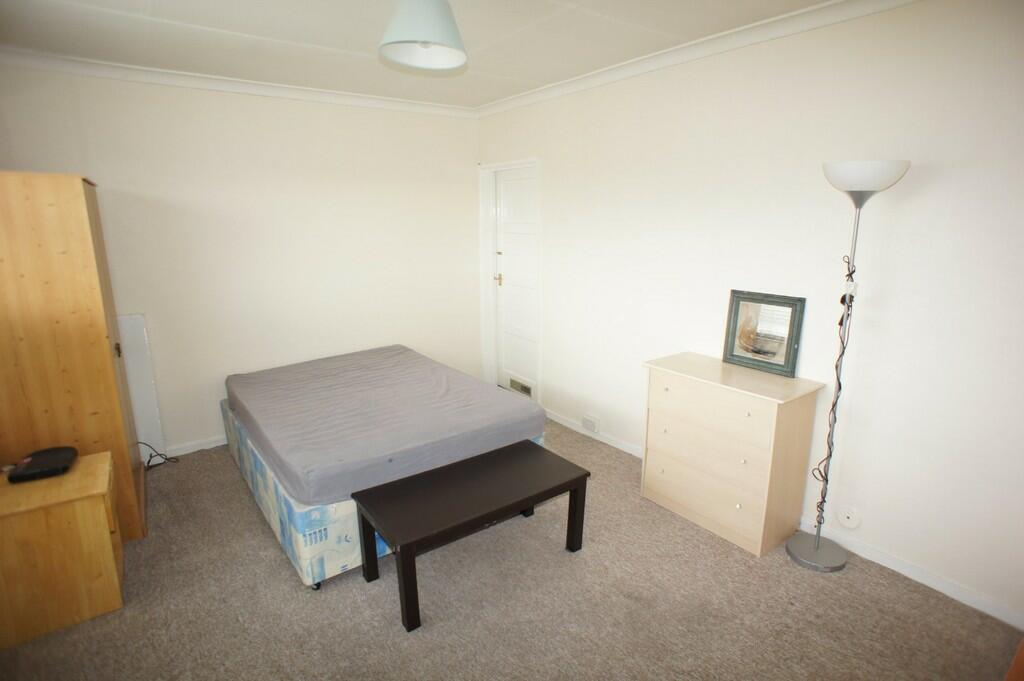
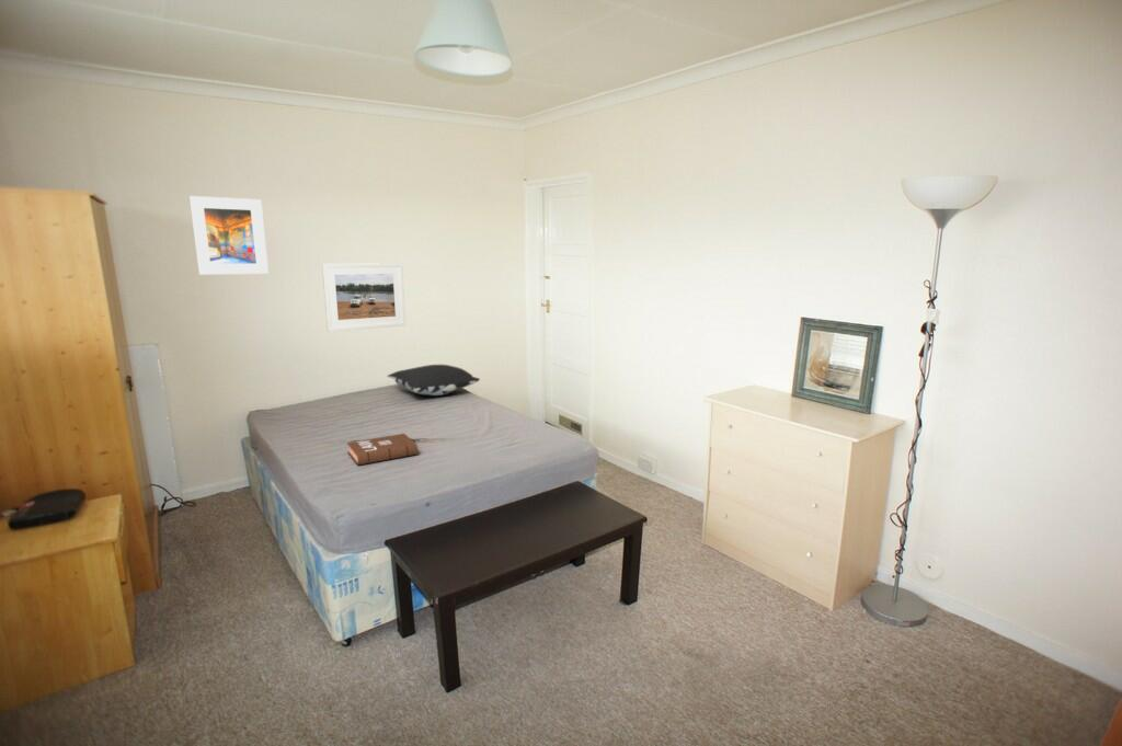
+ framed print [321,262,407,333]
+ pillow [386,364,481,397]
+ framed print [188,195,270,276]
+ book [346,433,419,466]
